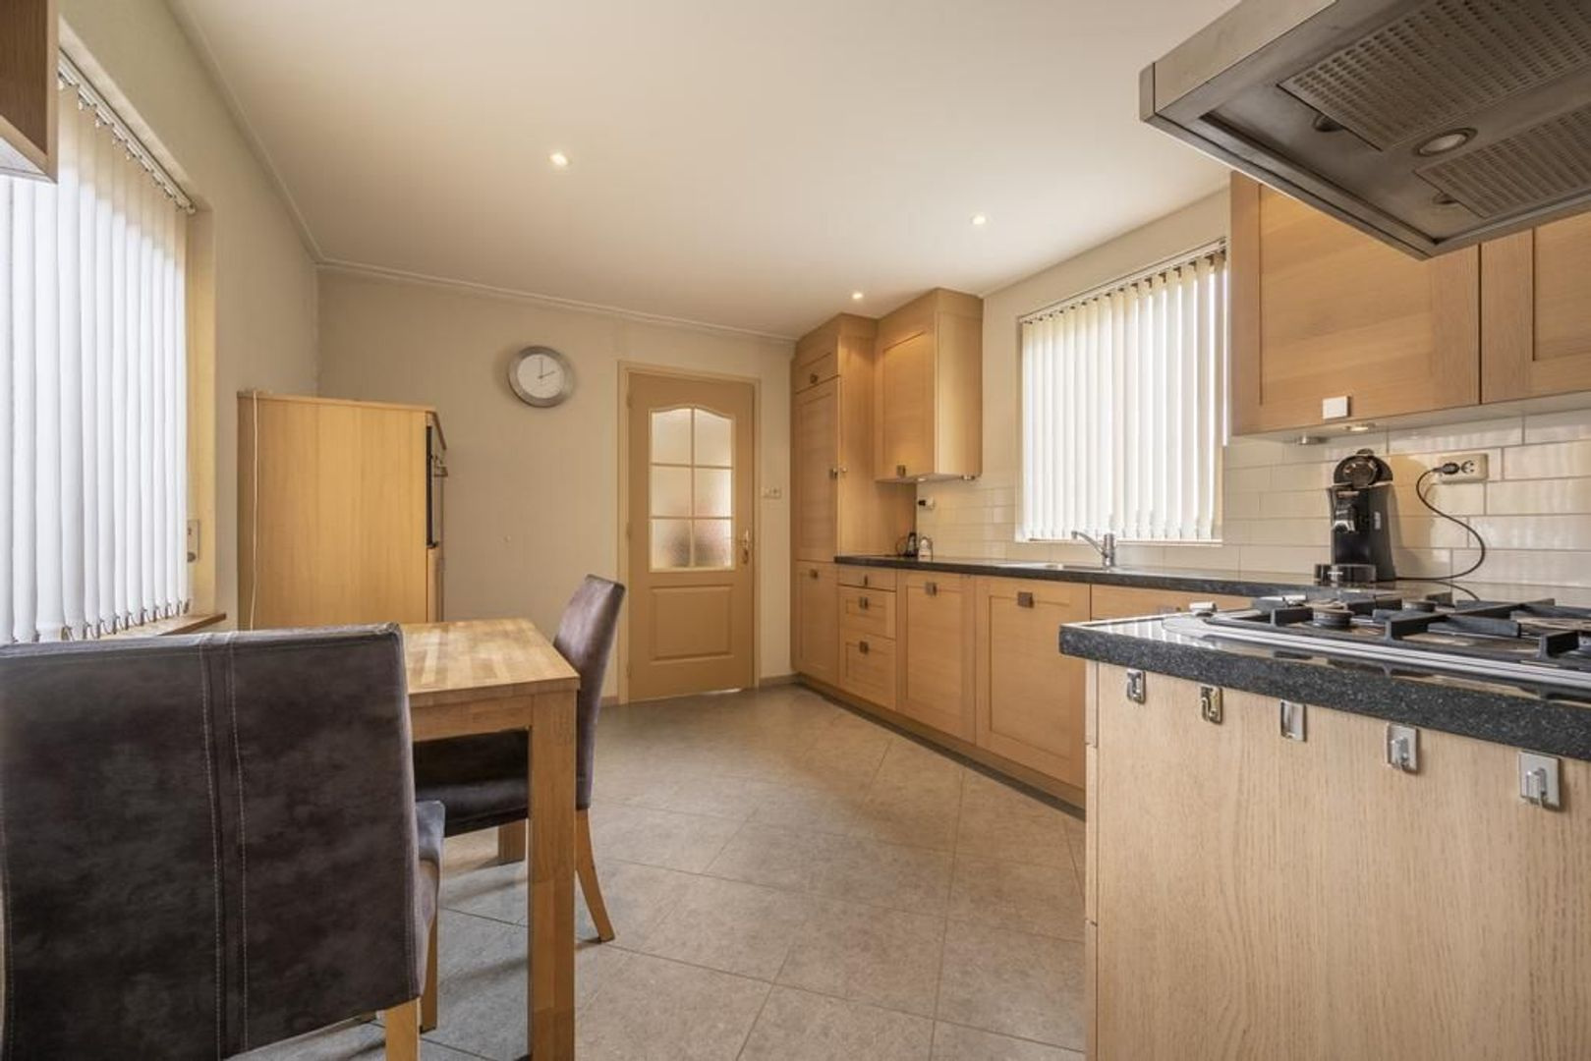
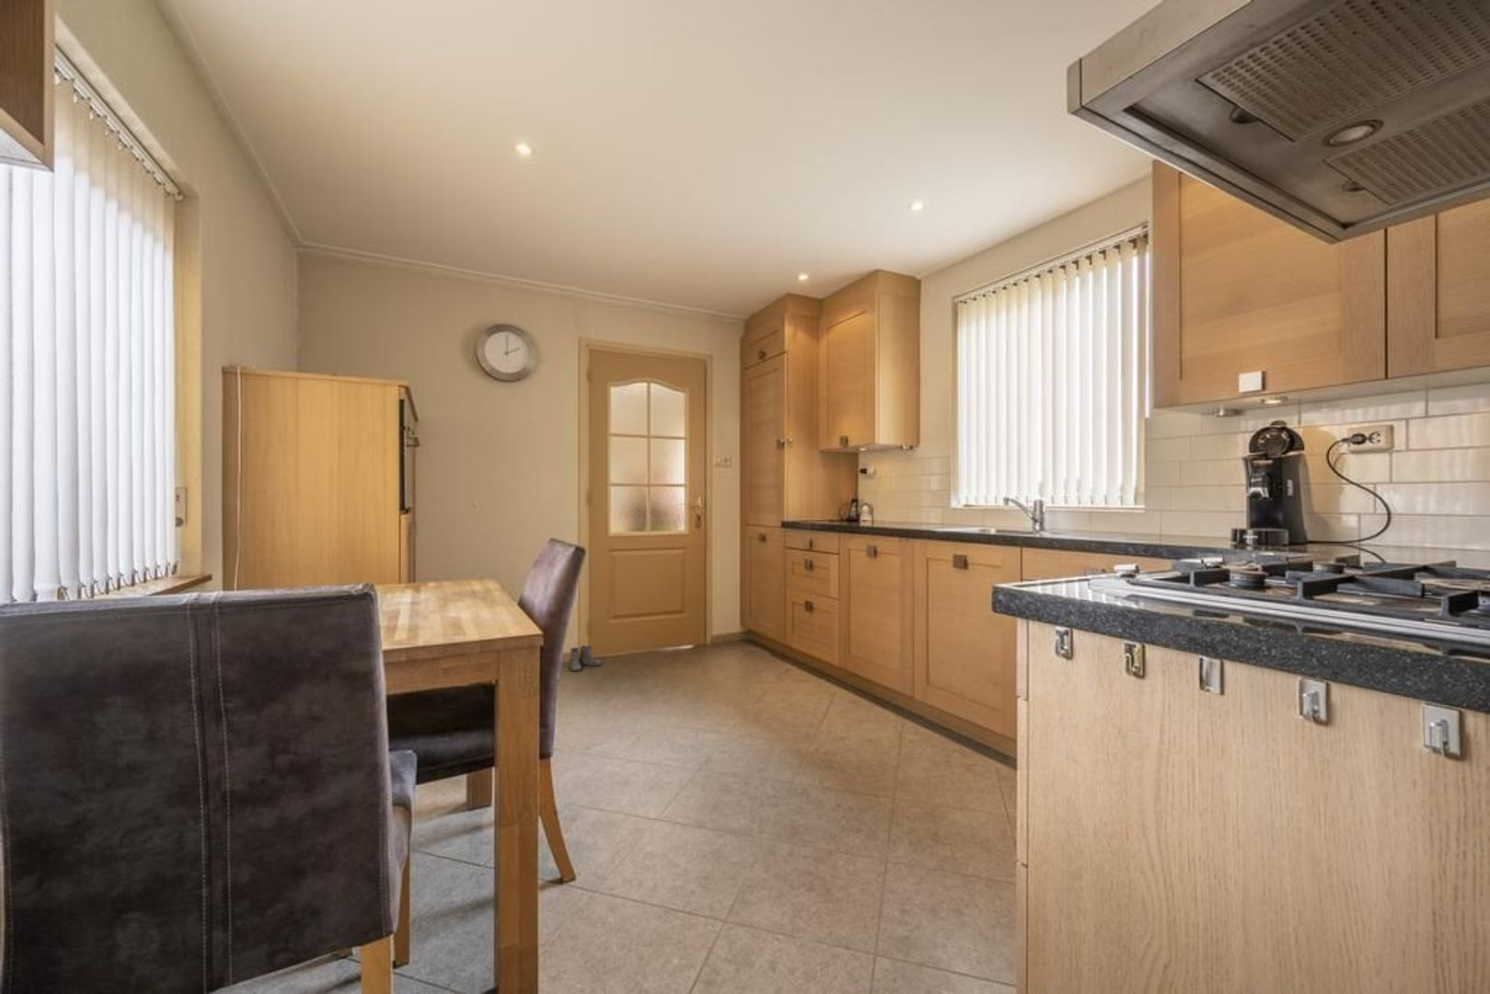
+ boots [569,645,602,672]
